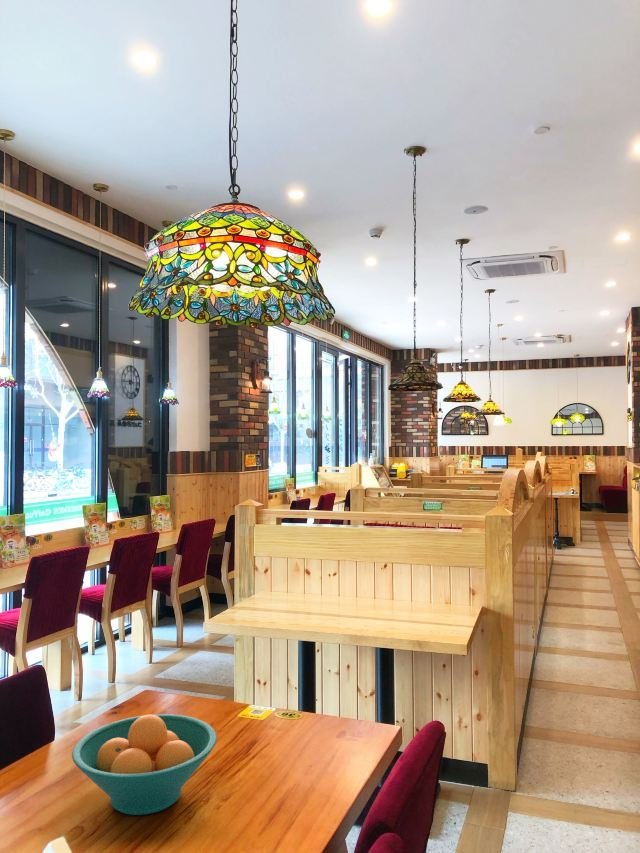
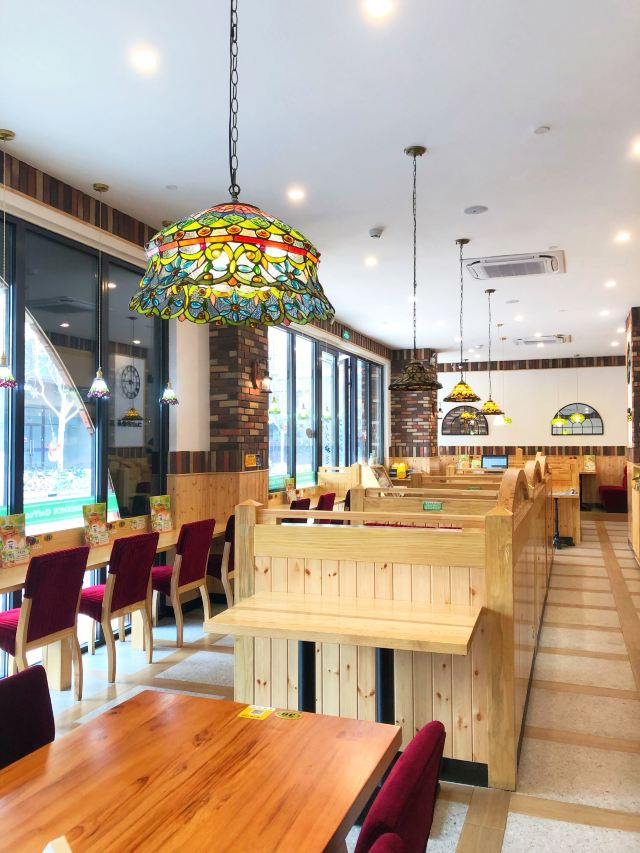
- fruit bowl [71,713,218,816]
